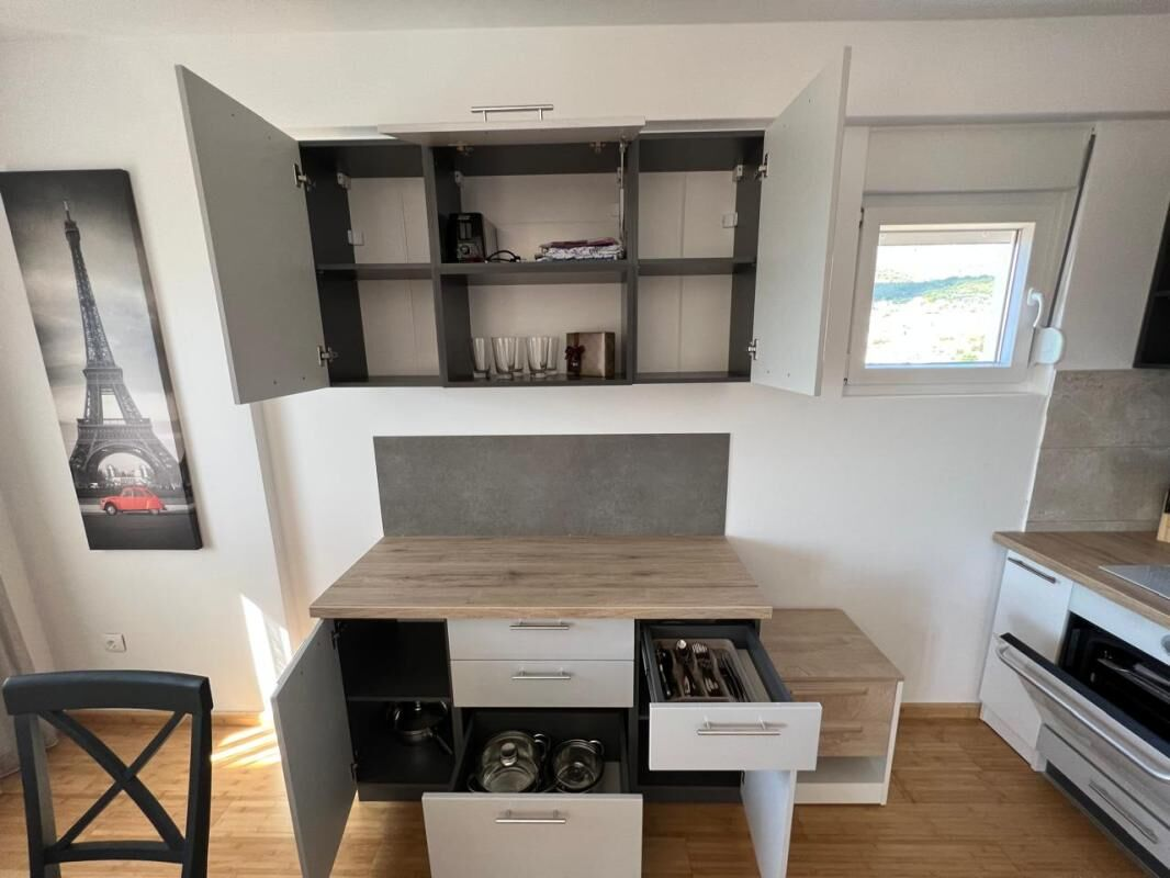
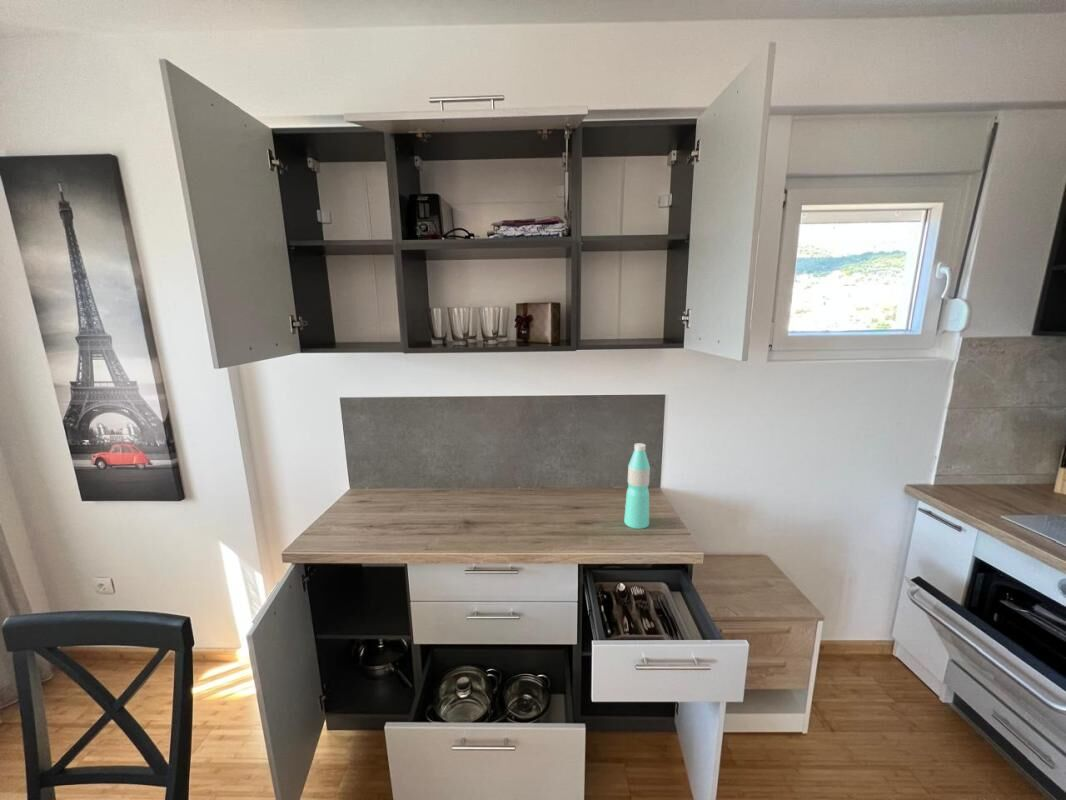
+ water bottle [623,442,651,530]
